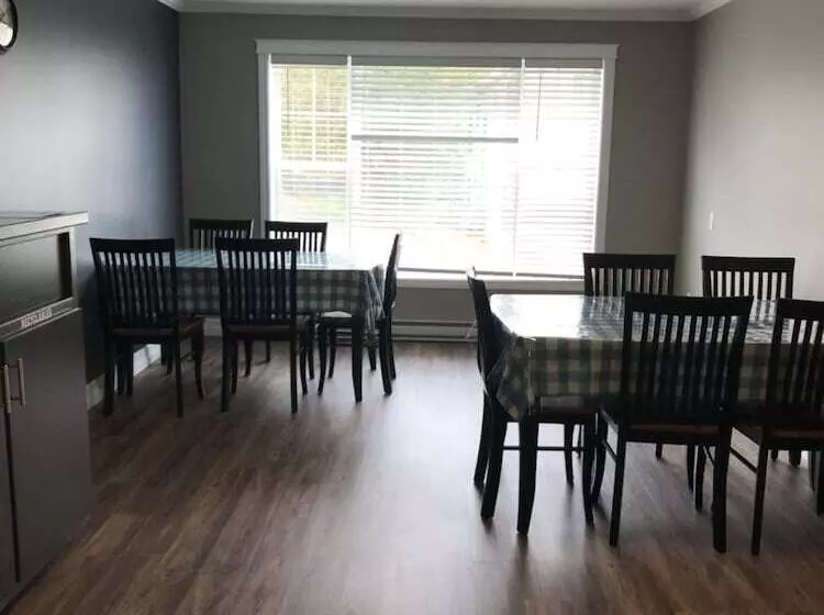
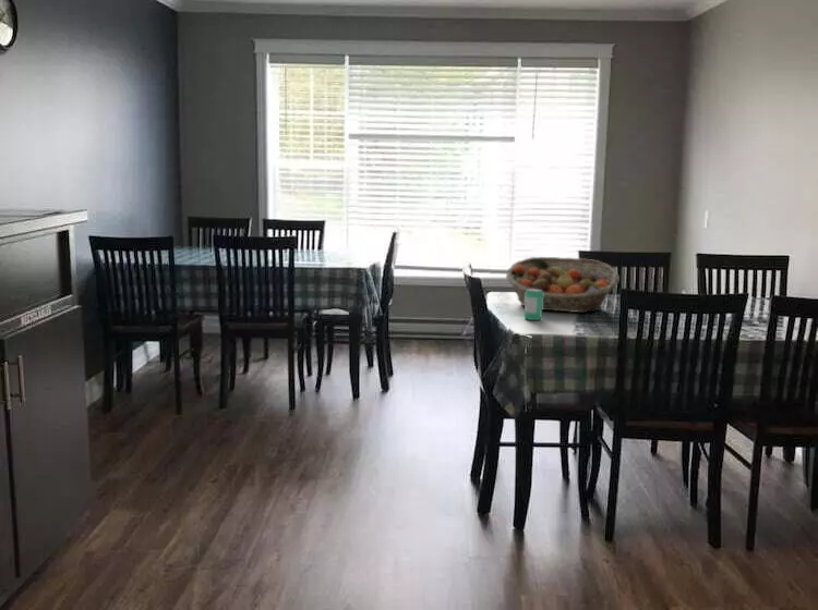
+ beverage can [524,289,543,321]
+ fruit basket [505,256,621,314]
